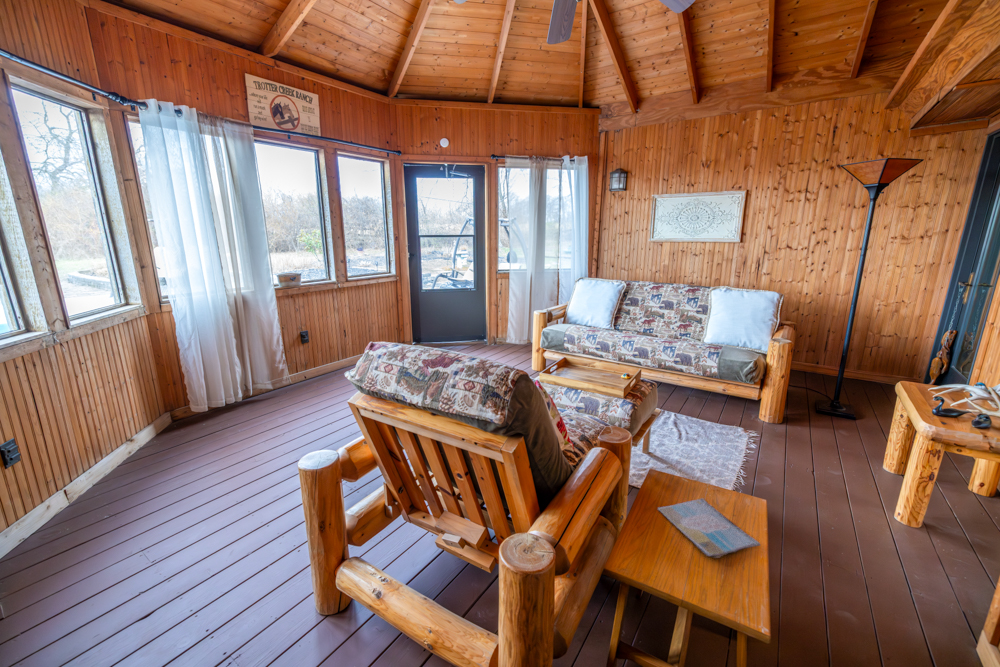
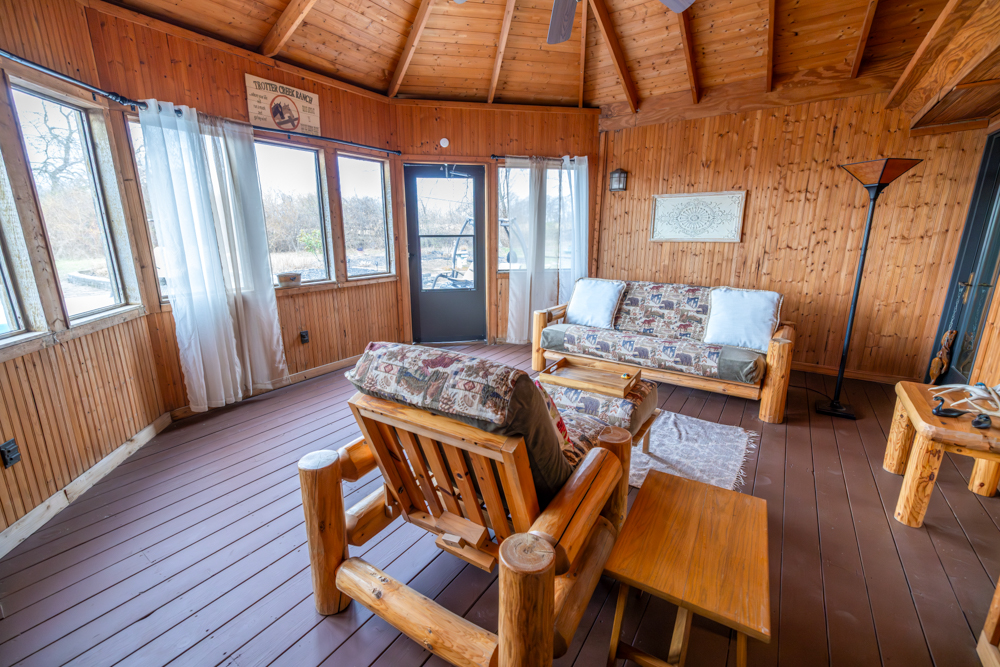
- book [657,497,761,559]
